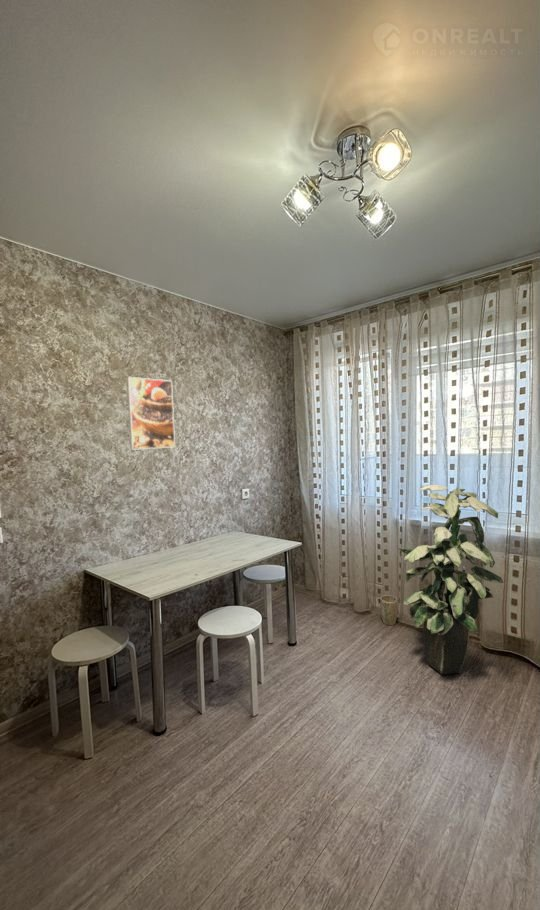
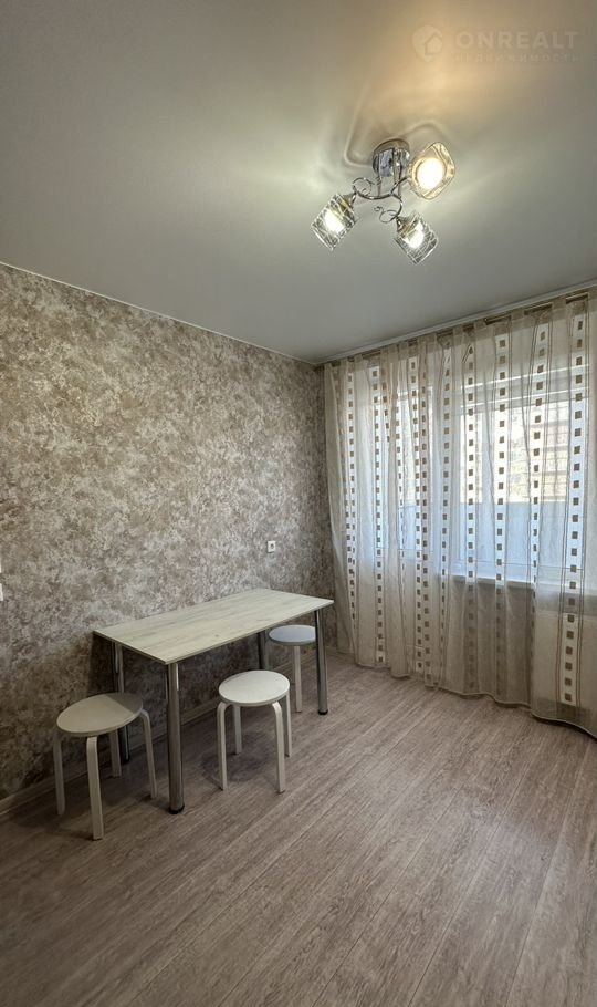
- indoor plant [397,484,504,675]
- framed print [126,376,176,451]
- plant pot [379,594,398,626]
